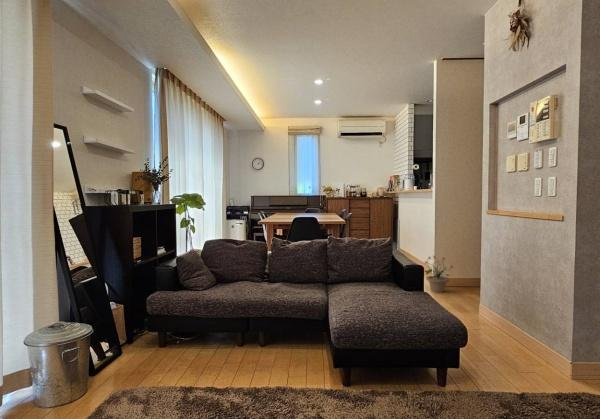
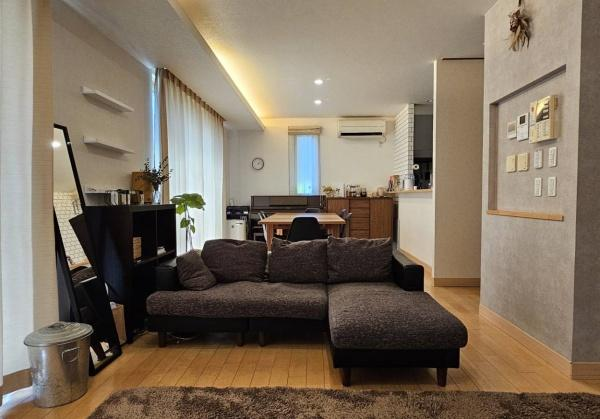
- potted plant [424,254,455,293]
